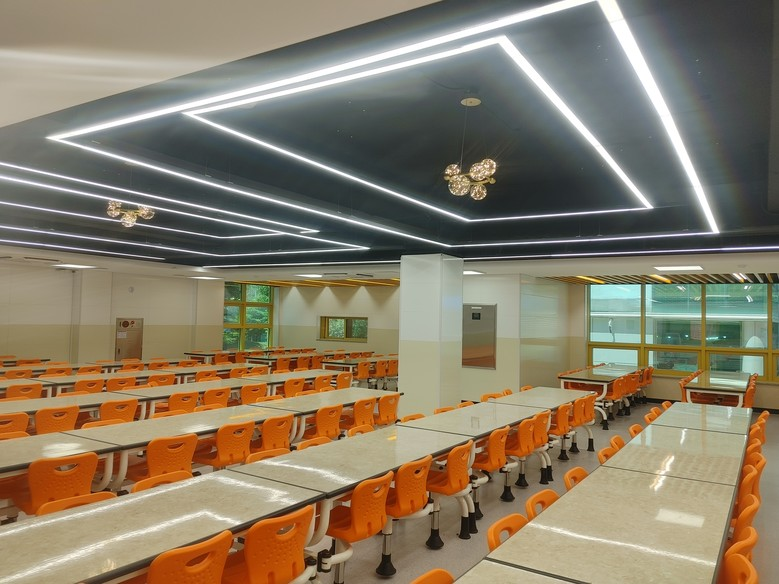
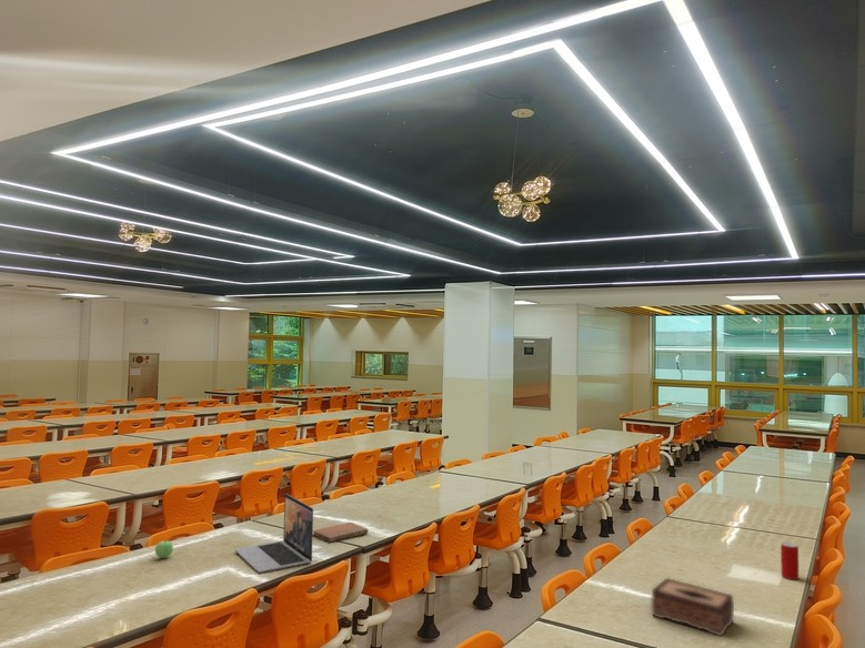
+ laptop [234,493,314,574]
+ apple [154,539,174,559]
+ notebook [313,522,369,544]
+ tissue box [651,577,735,638]
+ beverage can [779,541,799,580]
